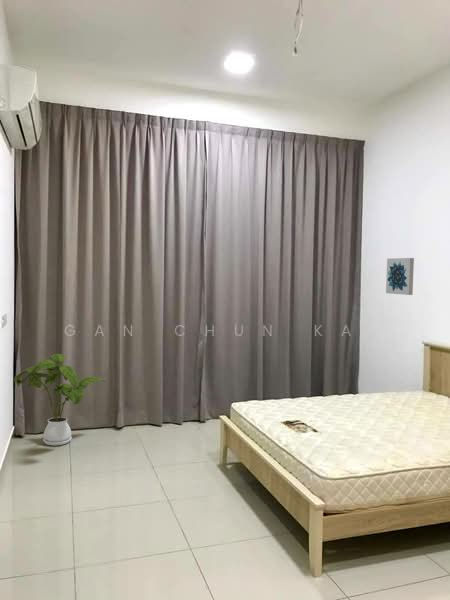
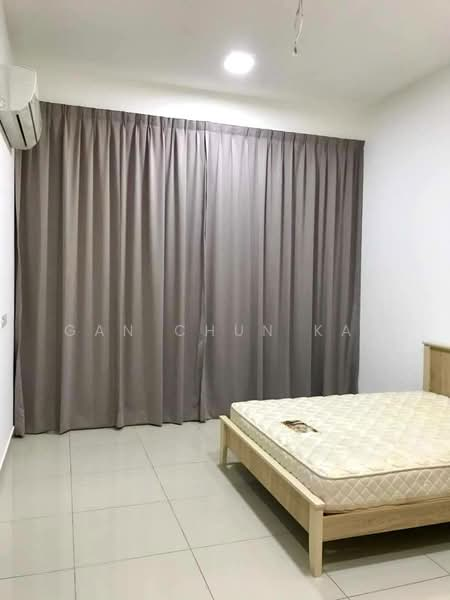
- wall art [385,257,415,296]
- house plant [13,353,106,447]
